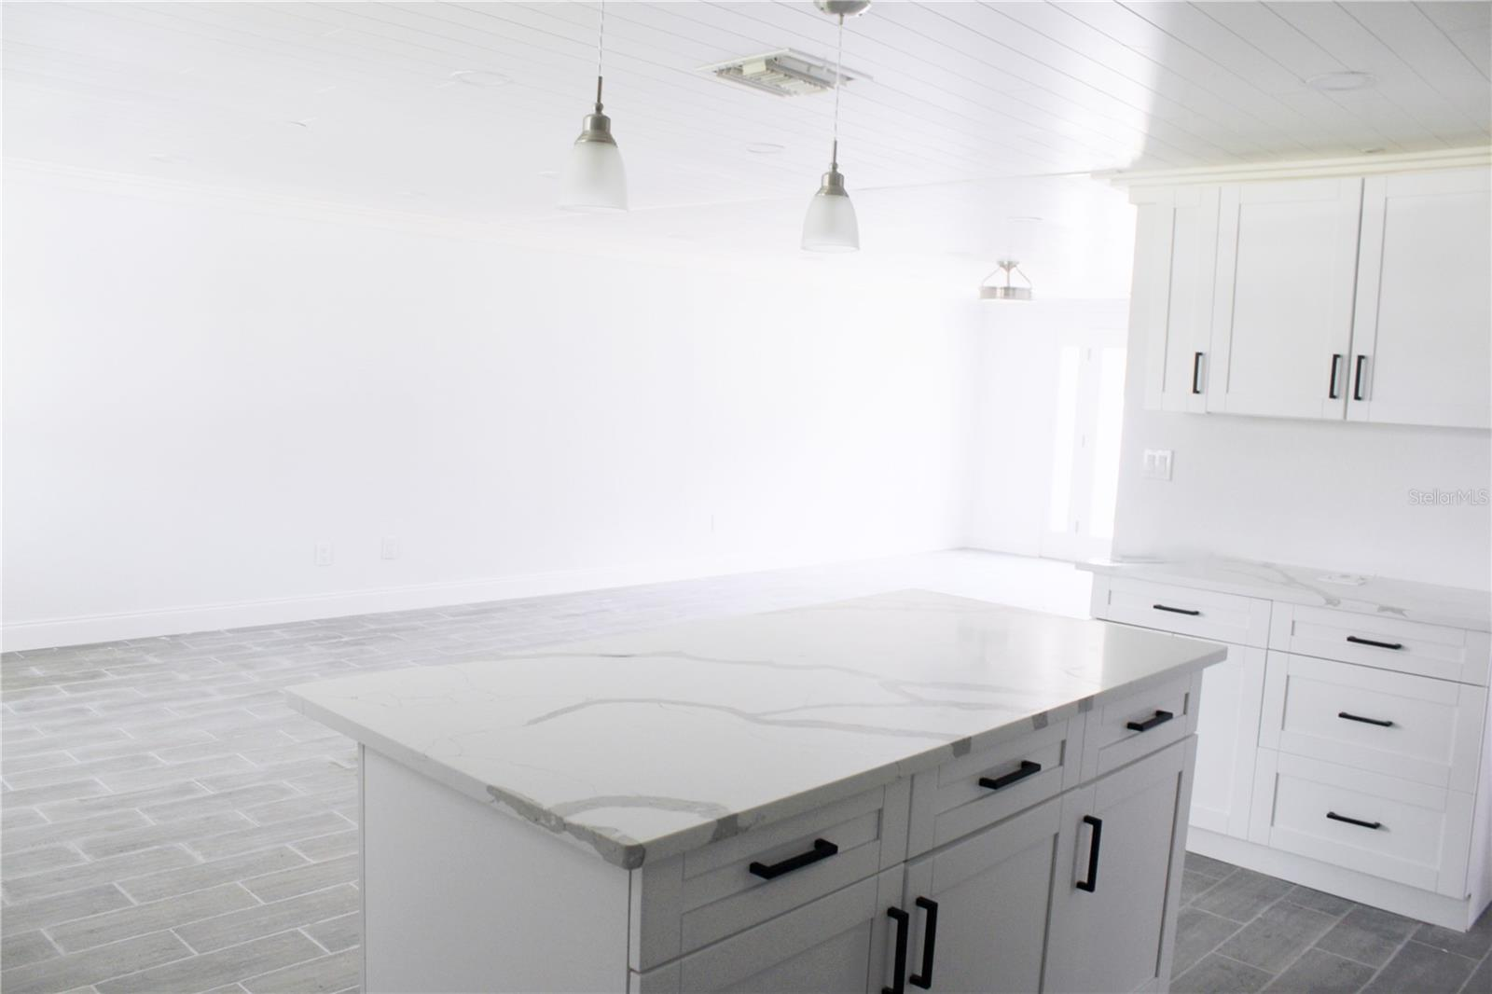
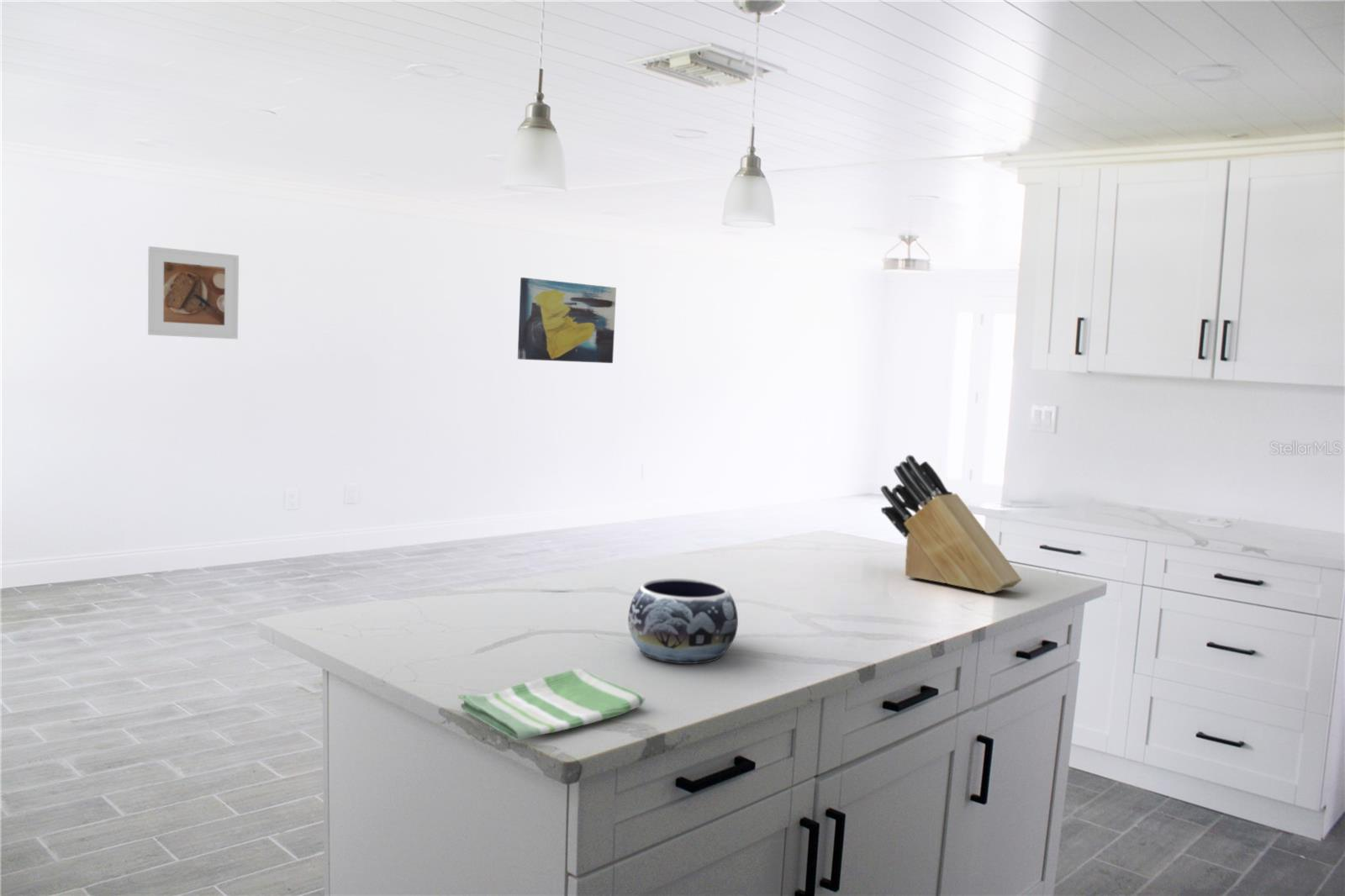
+ knife block [880,454,1022,594]
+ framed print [147,245,240,340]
+ wall art [517,277,617,364]
+ decorative bowl [627,577,739,665]
+ dish towel [457,668,646,741]
